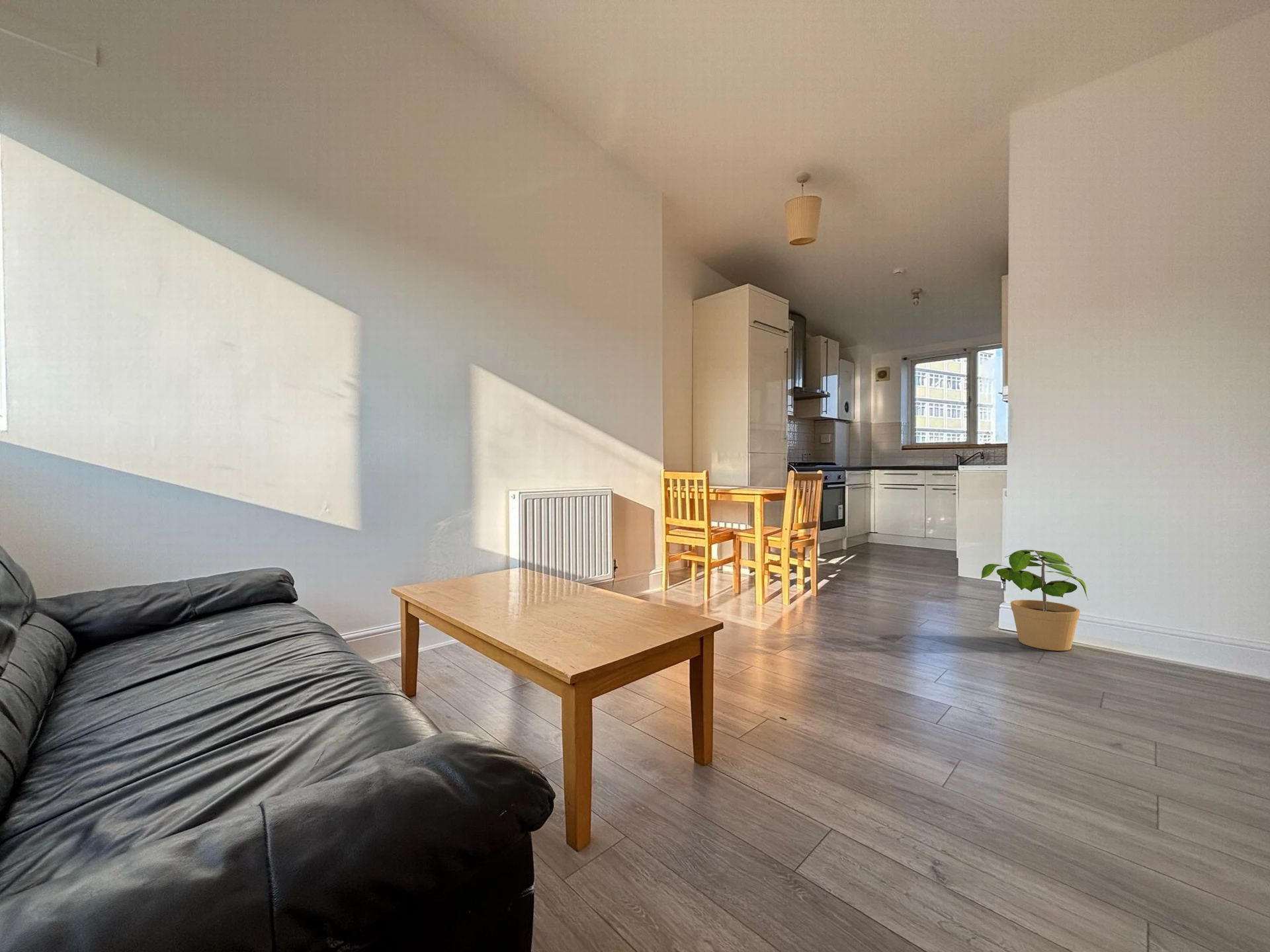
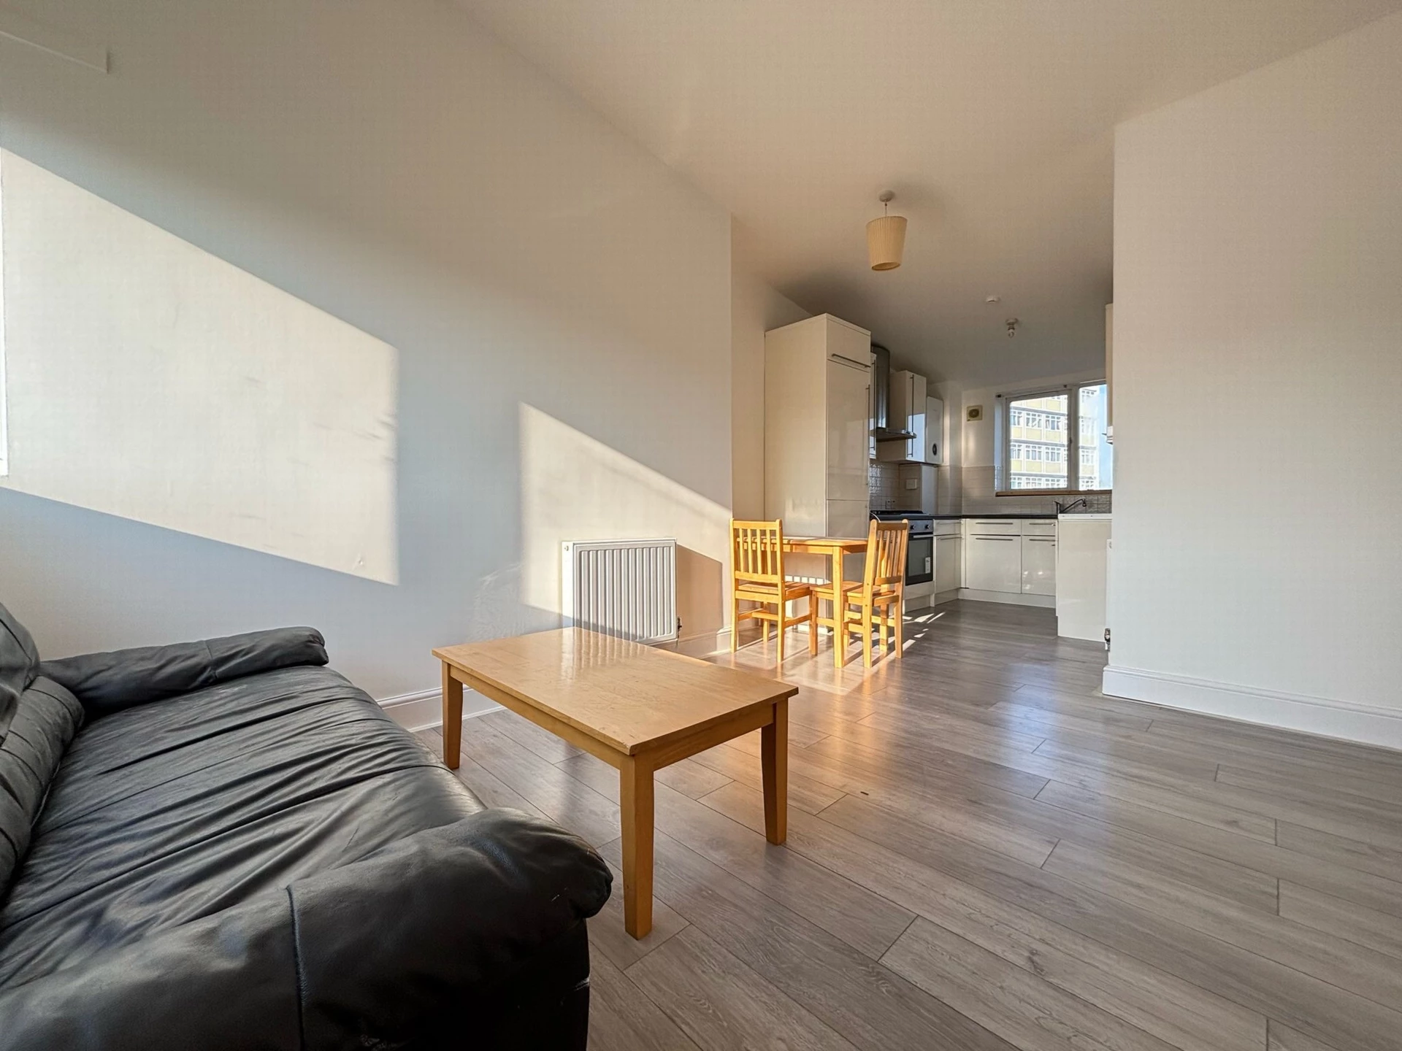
- potted plant [980,549,1089,651]
